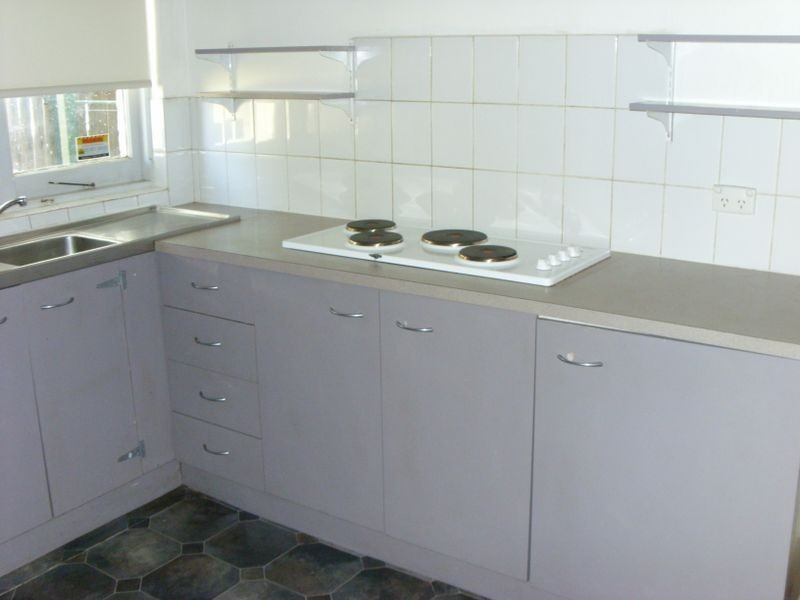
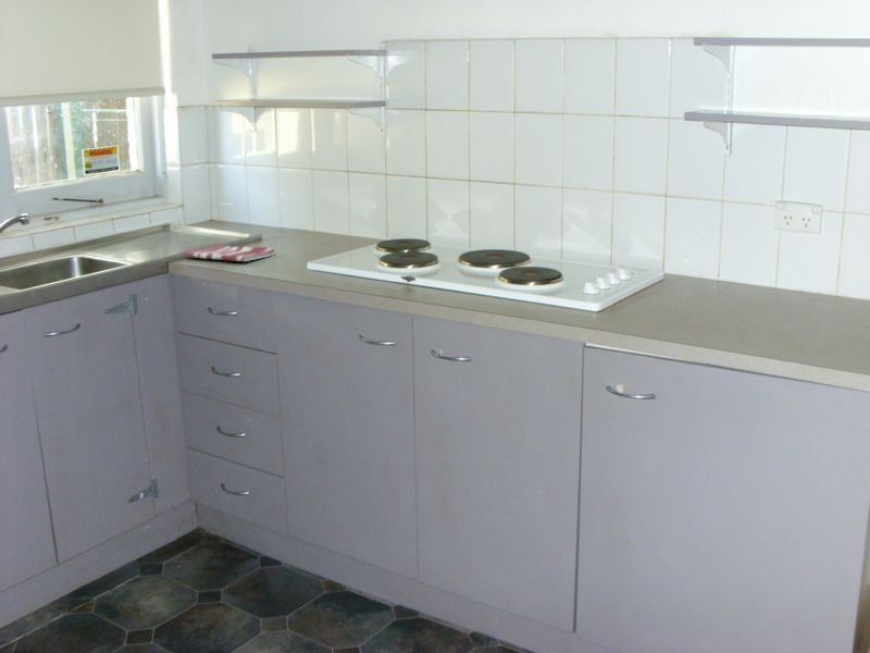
+ dish towel [183,242,276,262]
